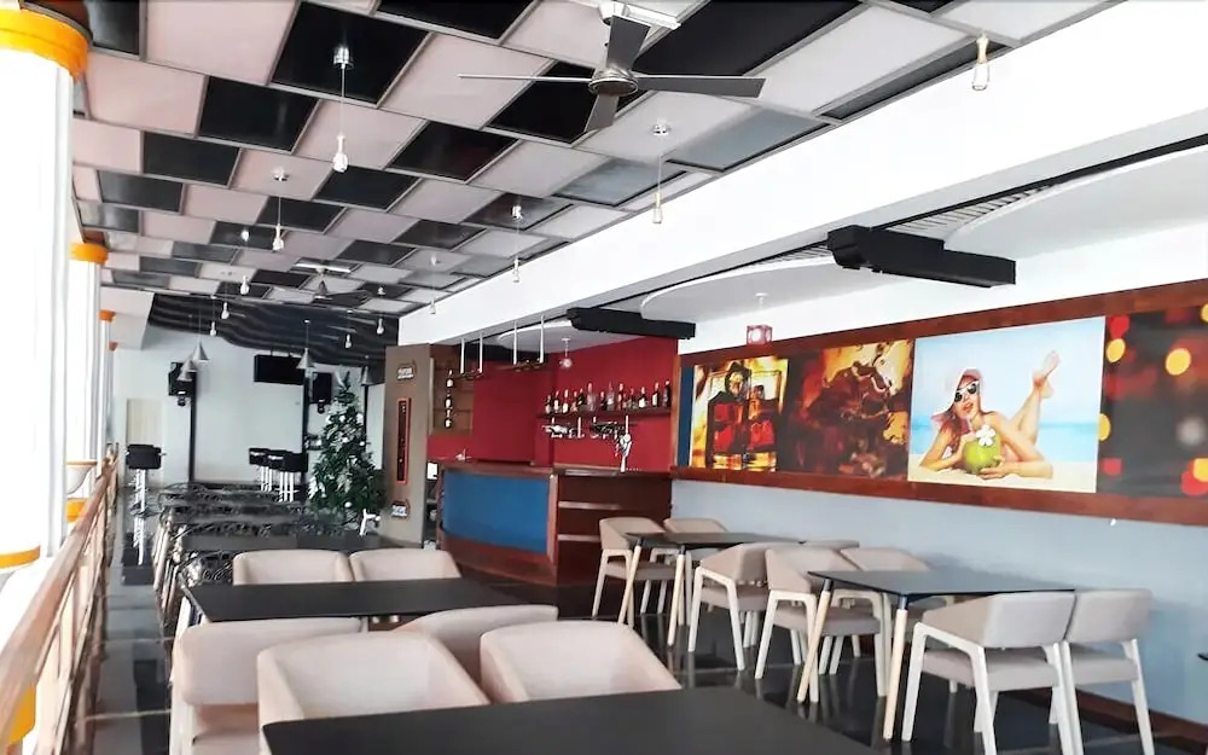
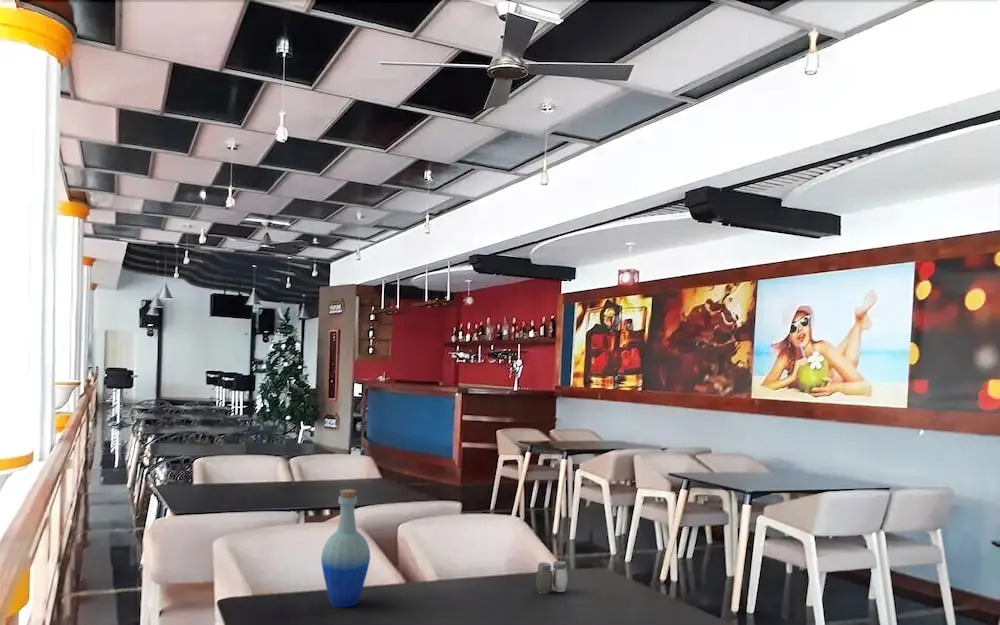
+ bottle [320,488,371,608]
+ salt and pepper shaker [535,560,569,595]
